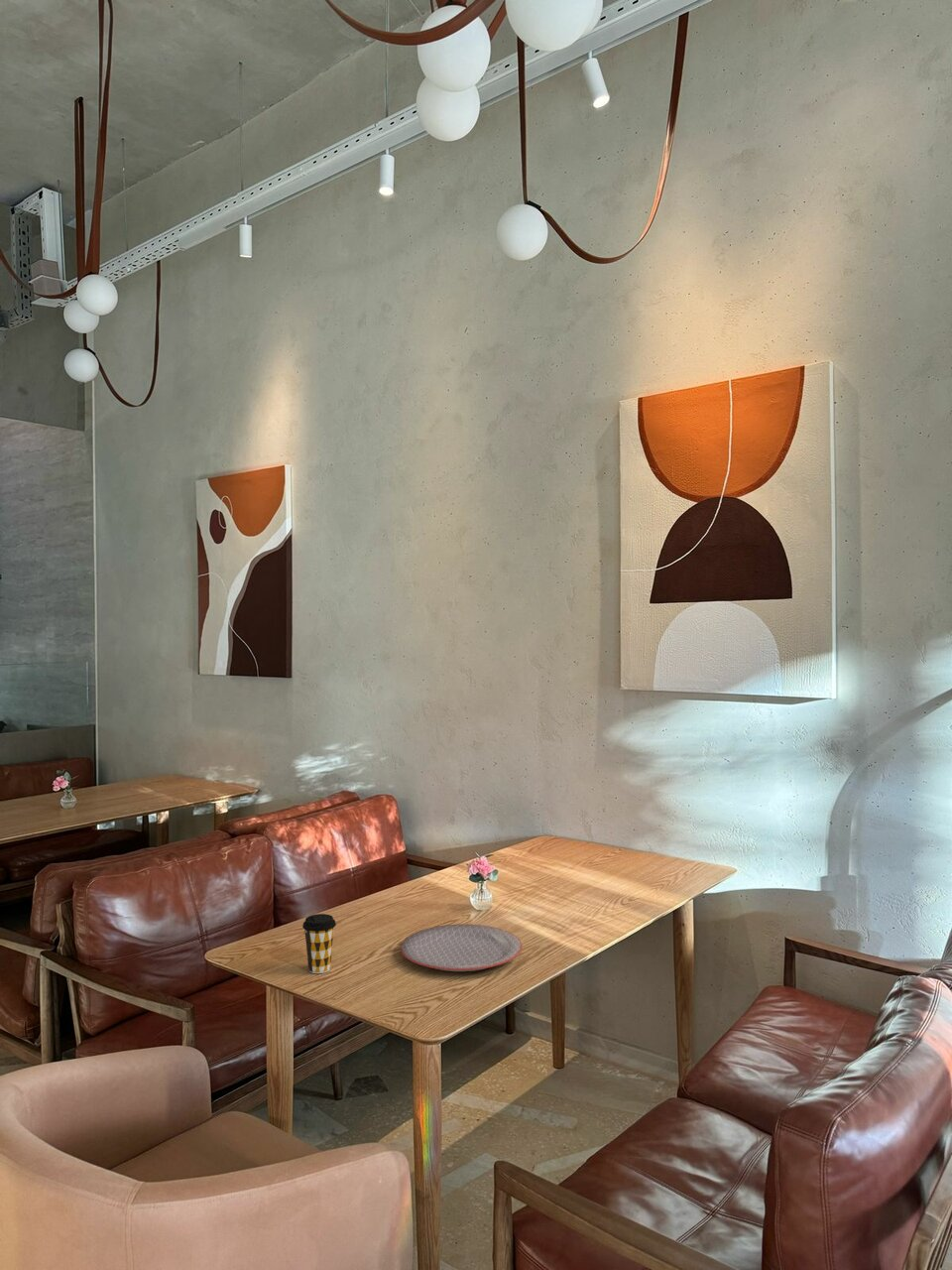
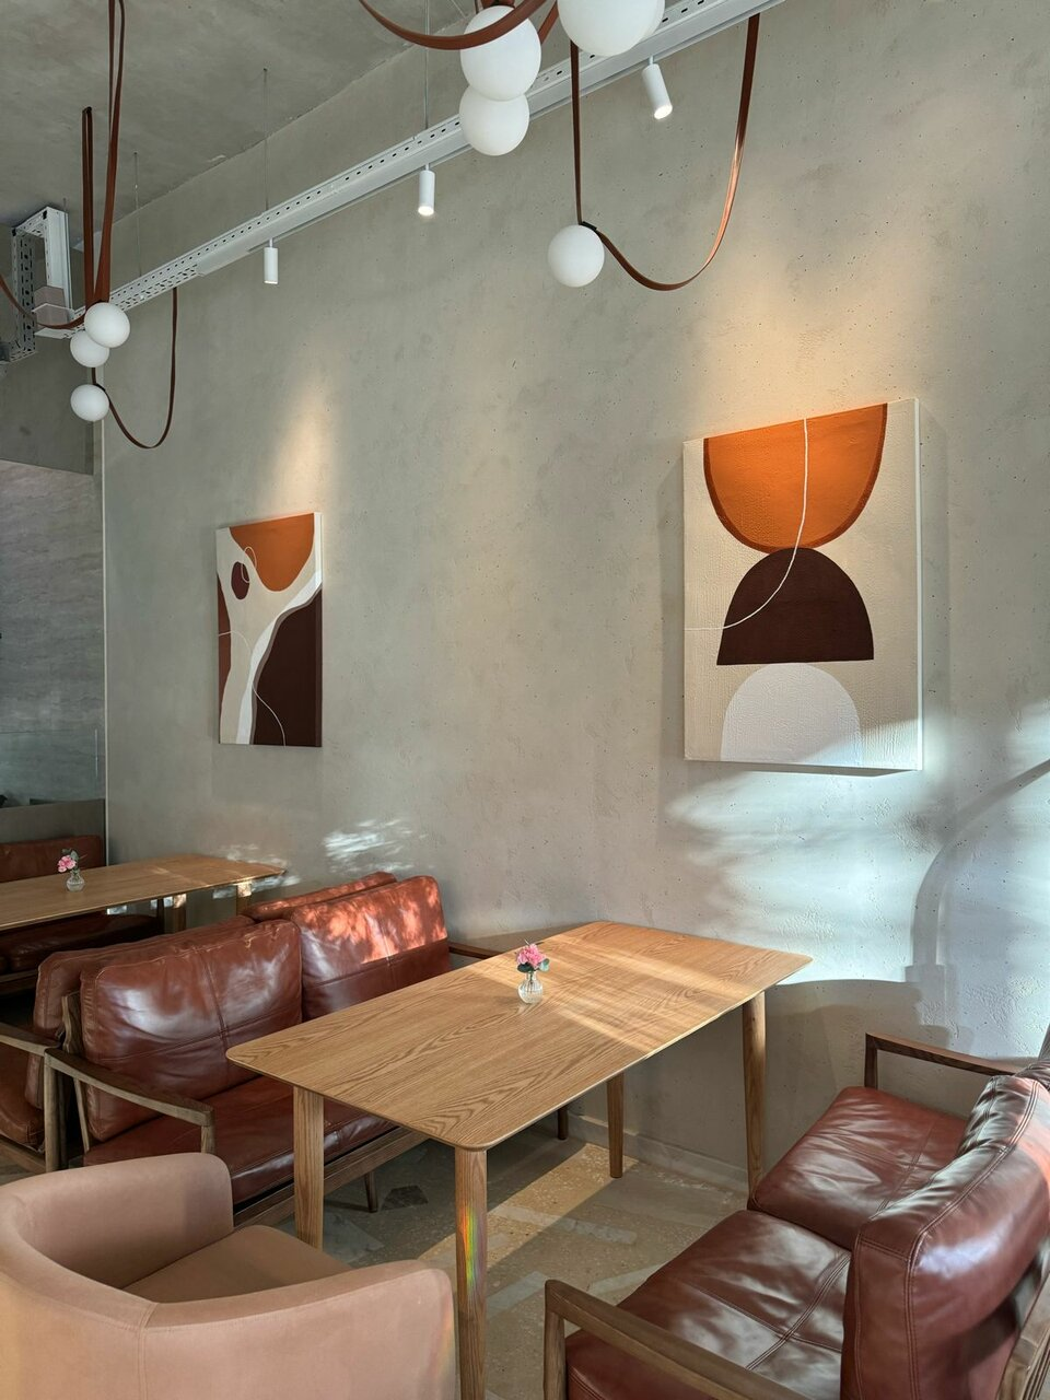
- plate [400,924,524,972]
- coffee cup [301,913,337,974]
